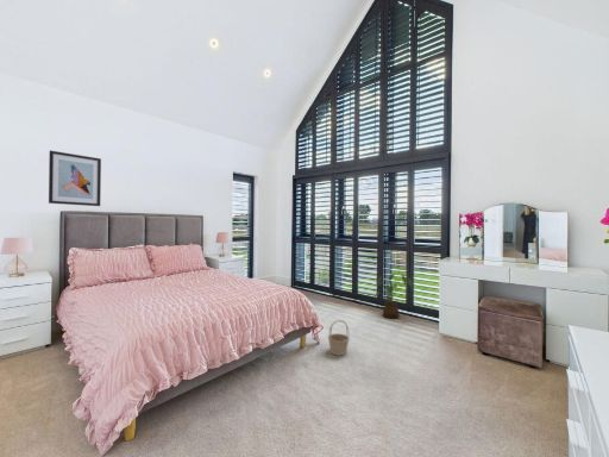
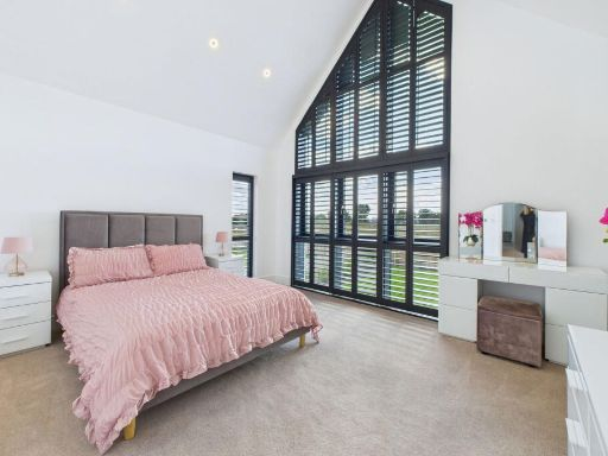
- wall art [48,149,102,207]
- basket [327,319,351,356]
- house plant [375,273,414,319]
